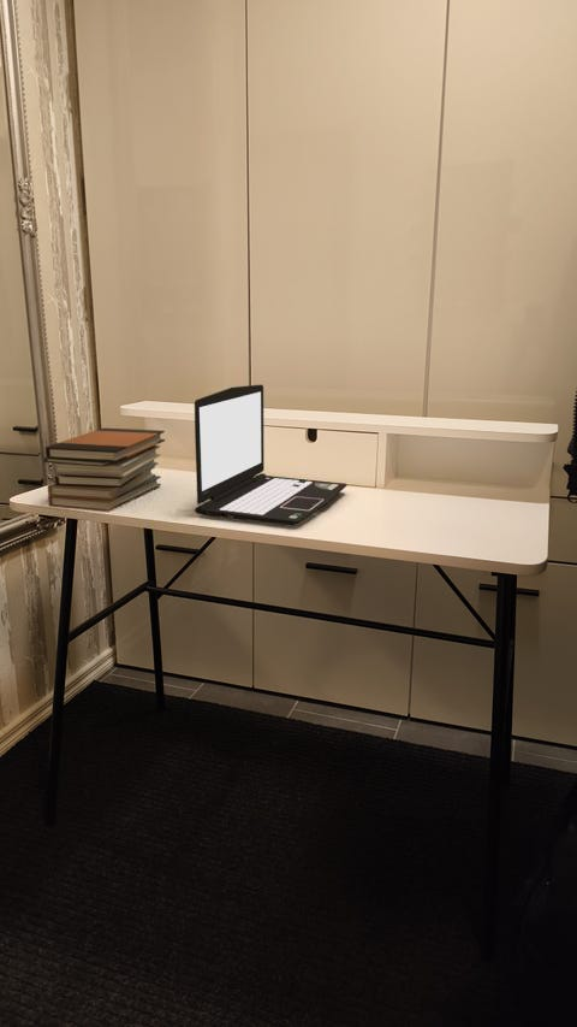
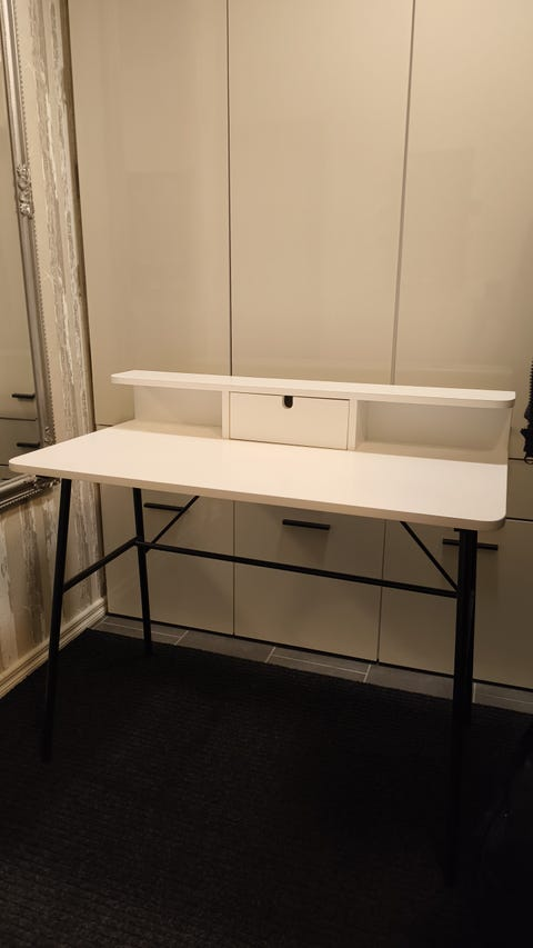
- laptop [194,384,349,526]
- book stack [42,427,166,513]
